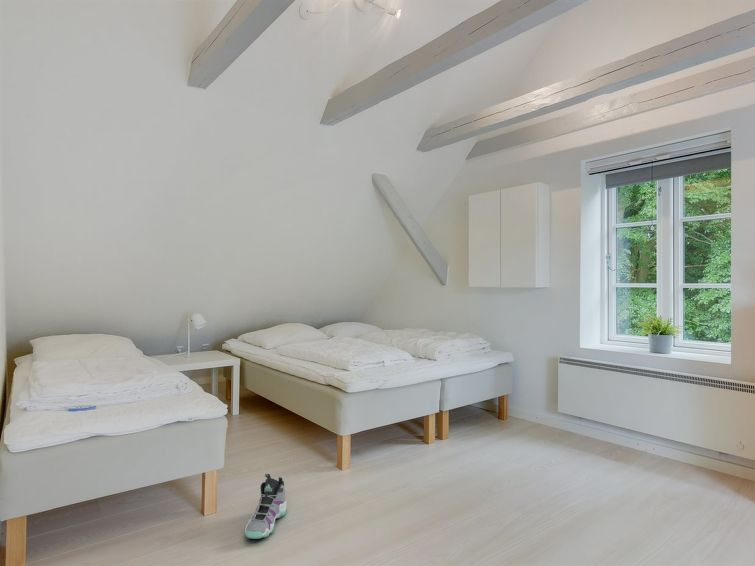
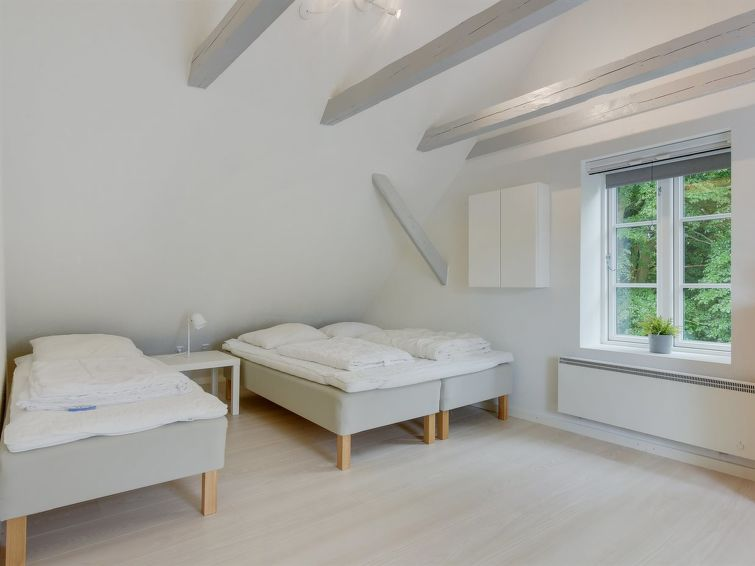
- sneaker [244,473,287,540]
